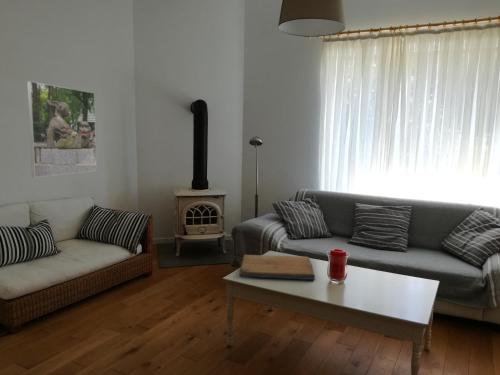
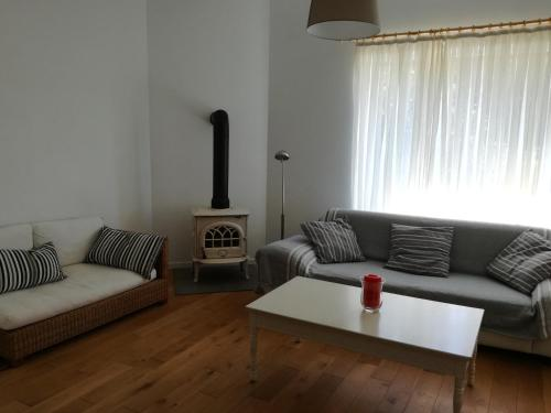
- religious icon [238,254,316,281]
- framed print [26,80,98,178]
